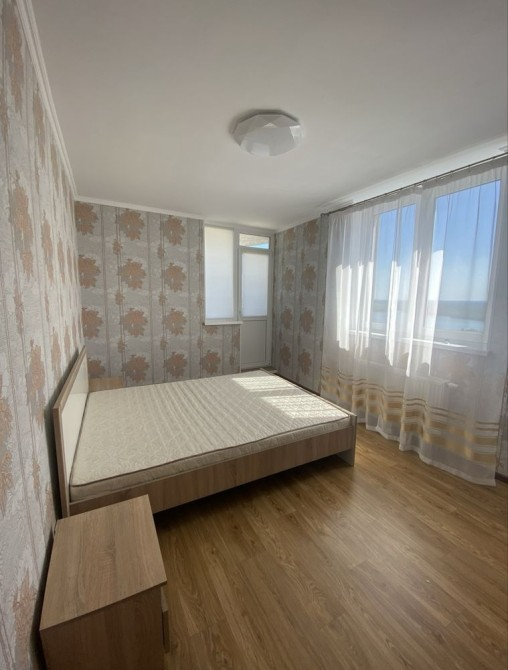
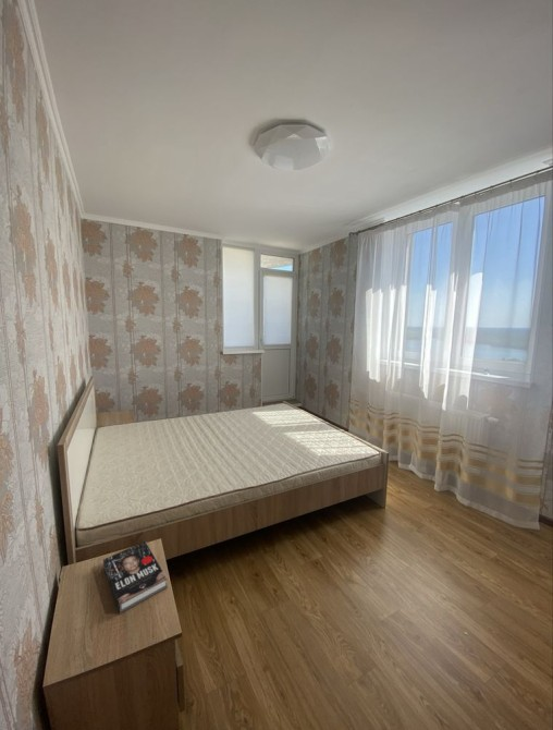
+ book [102,540,169,615]
